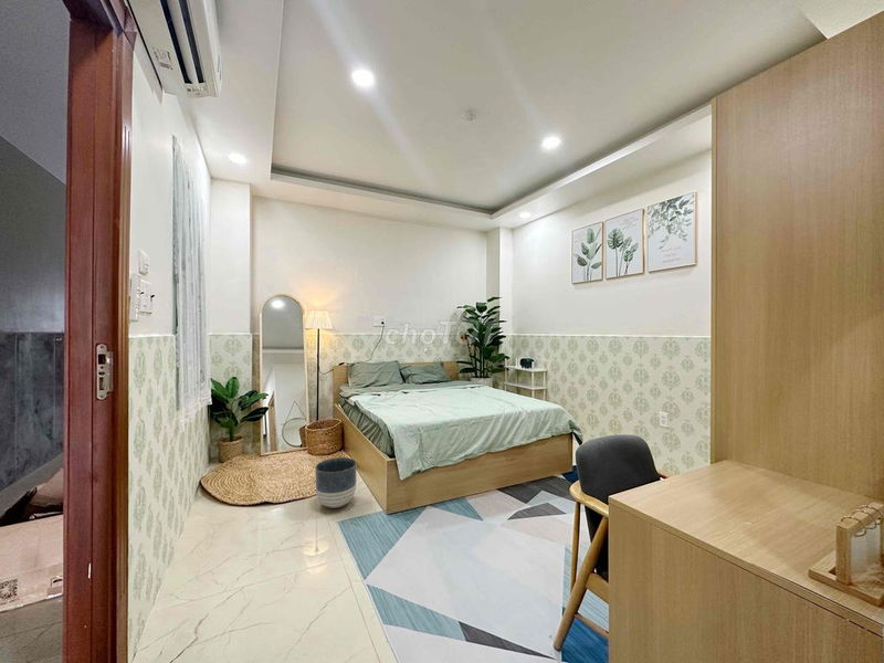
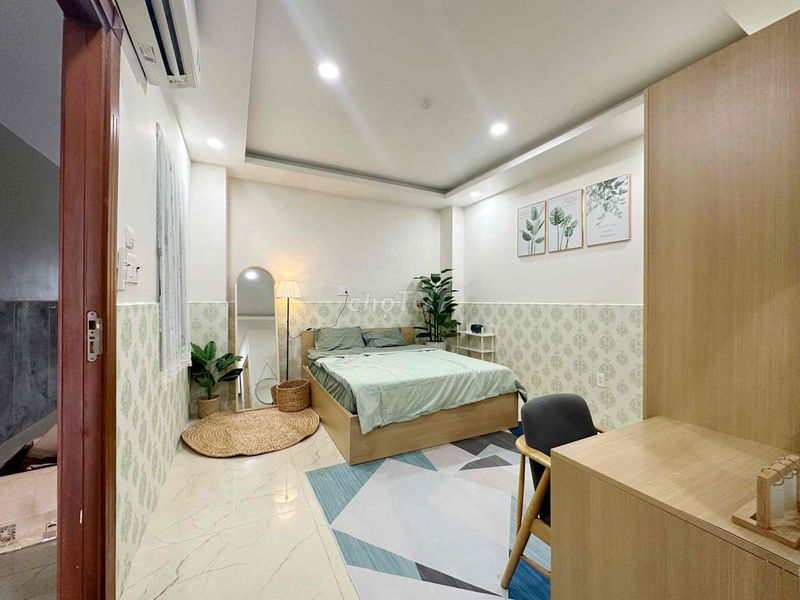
- planter [314,456,358,509]
